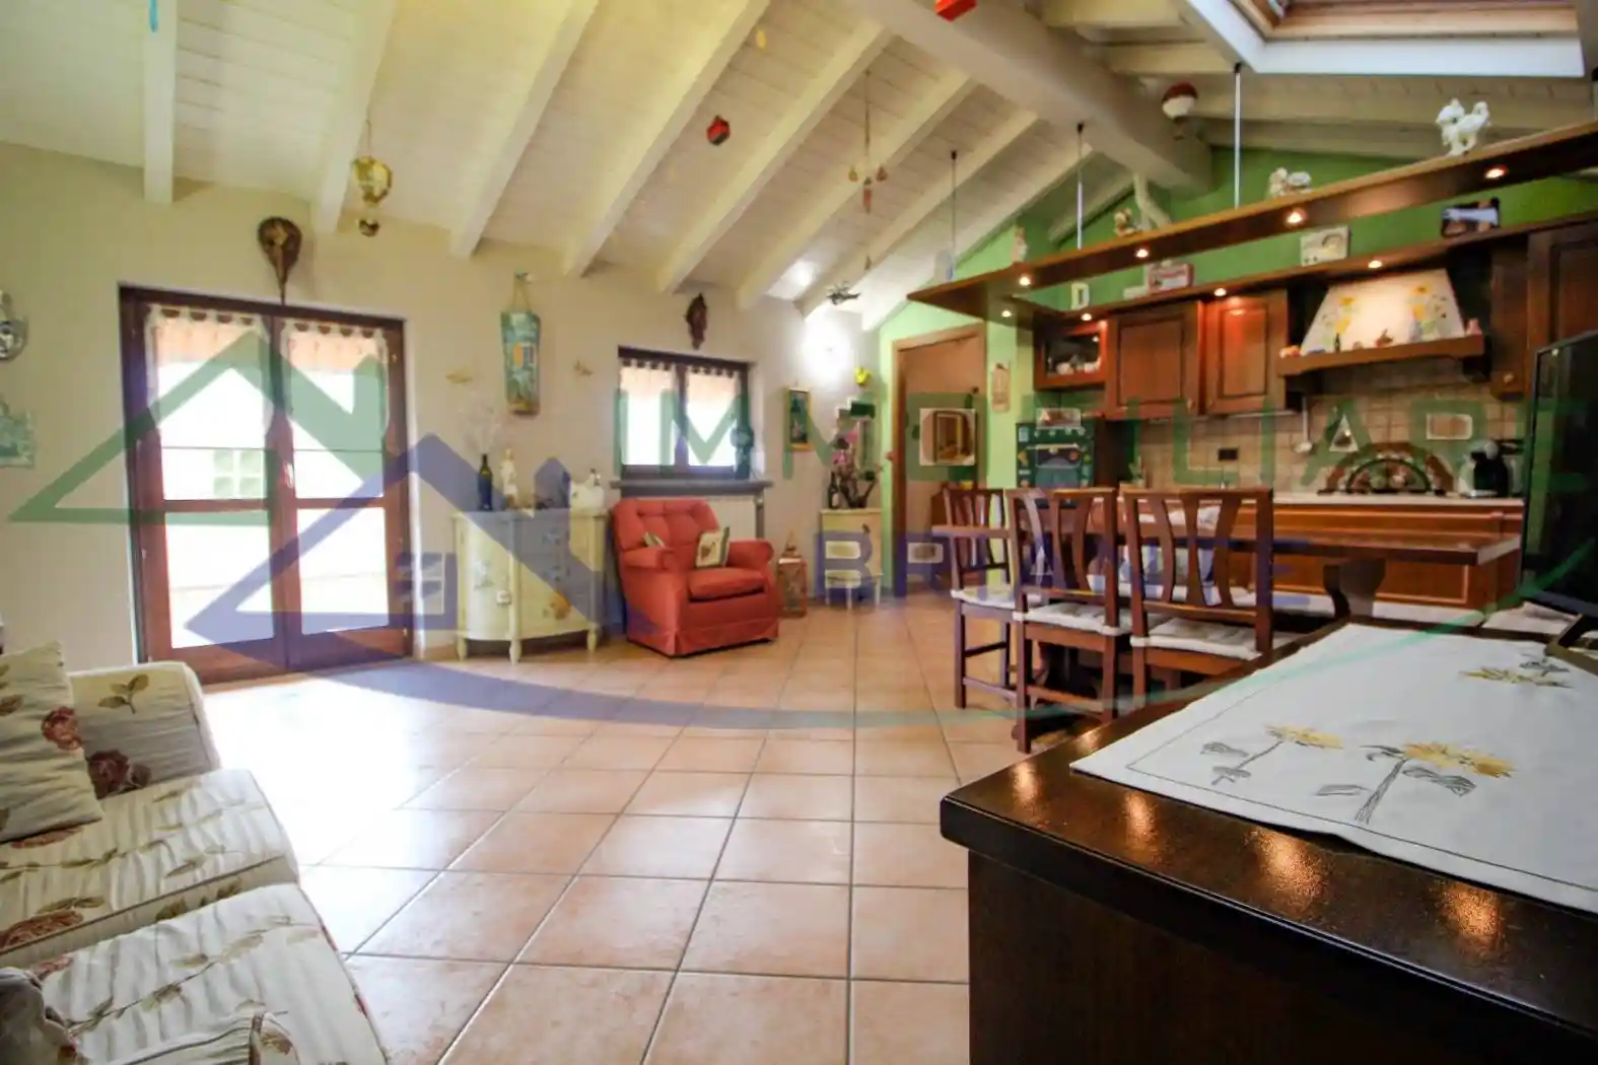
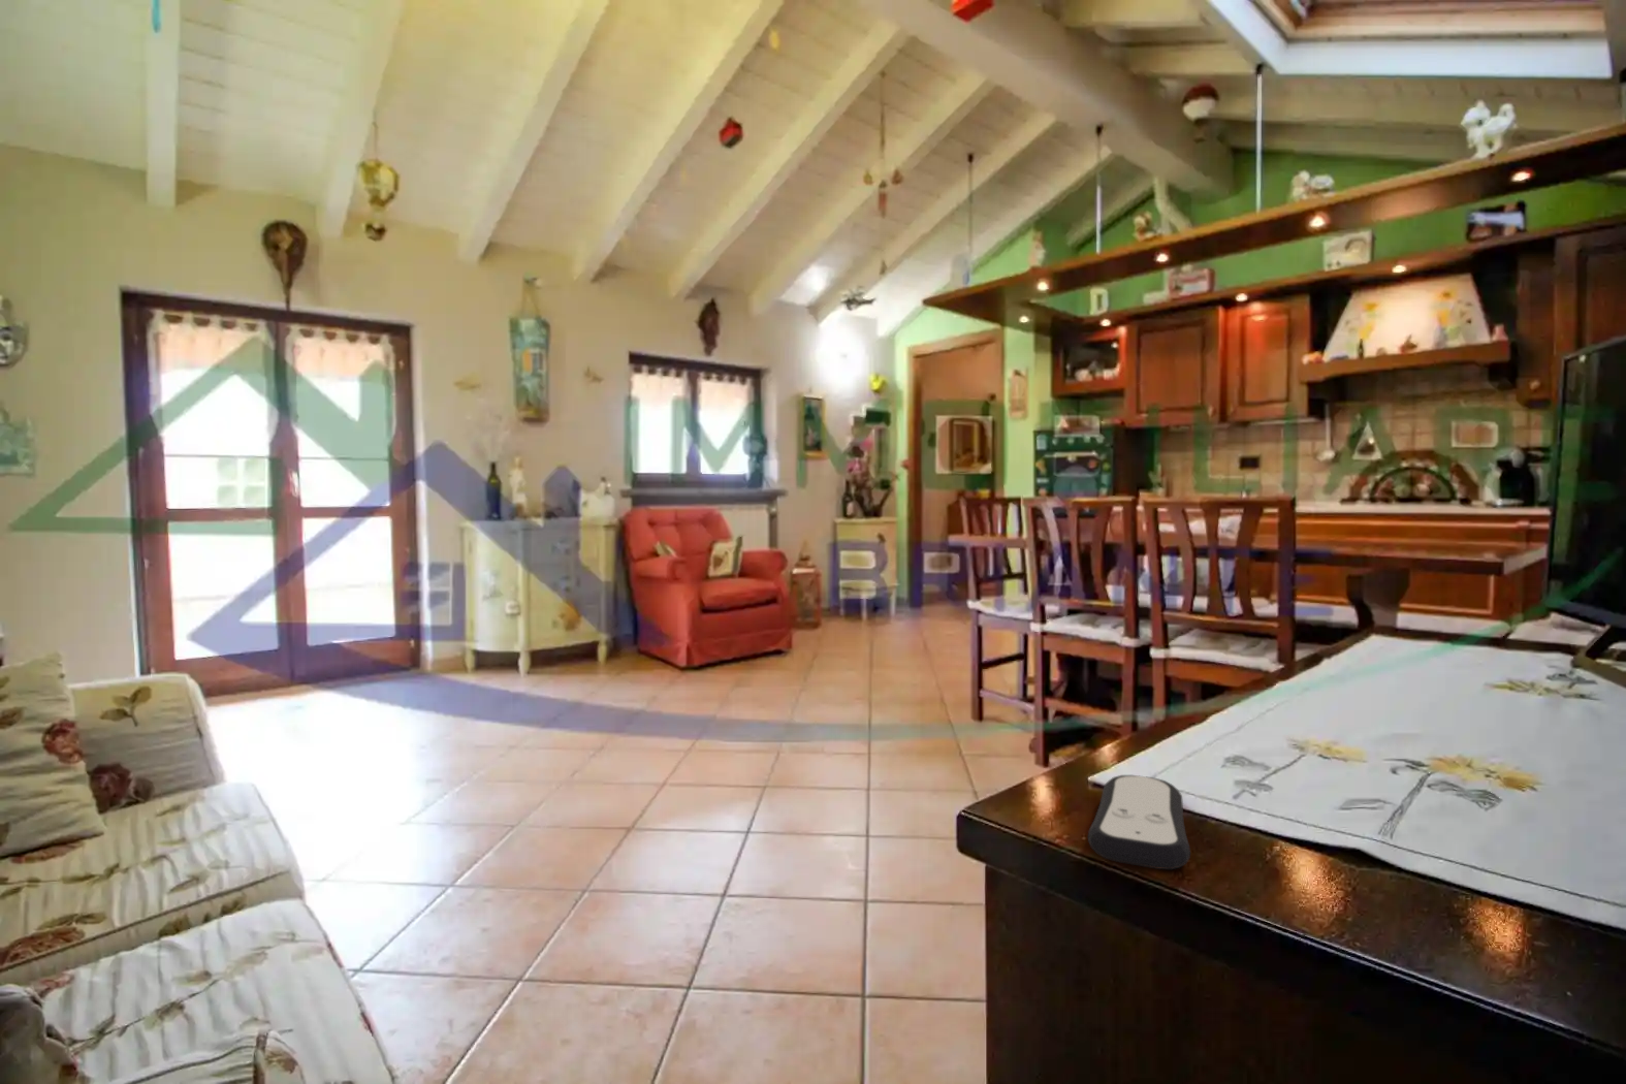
+ remote control [1088,774,1192,870]
